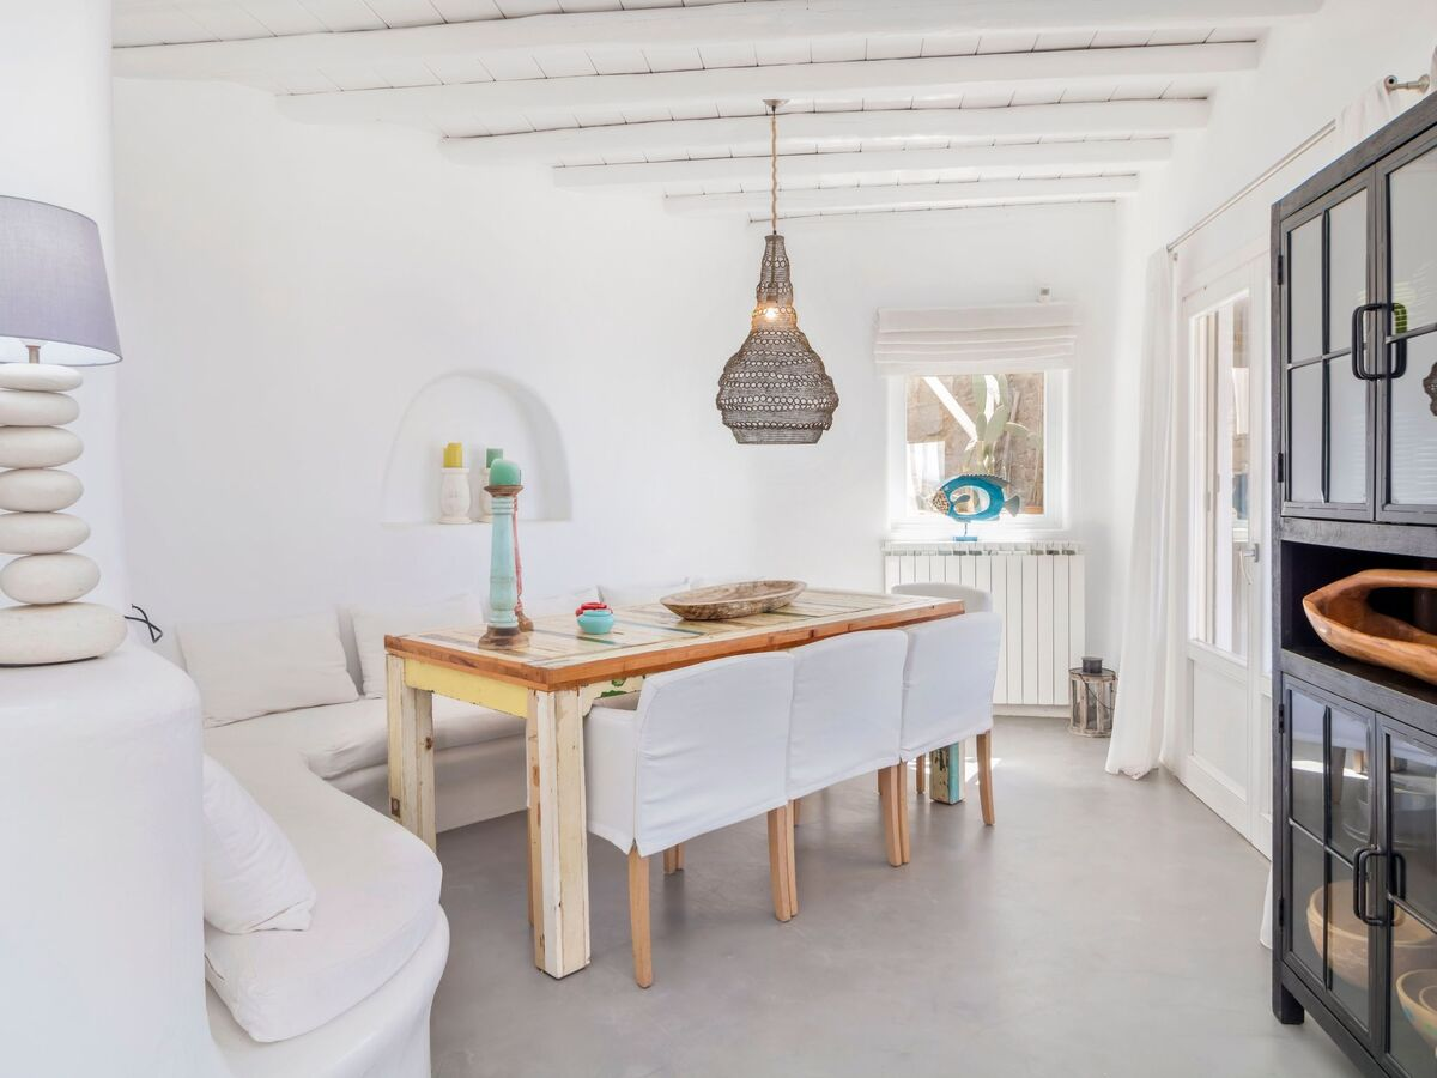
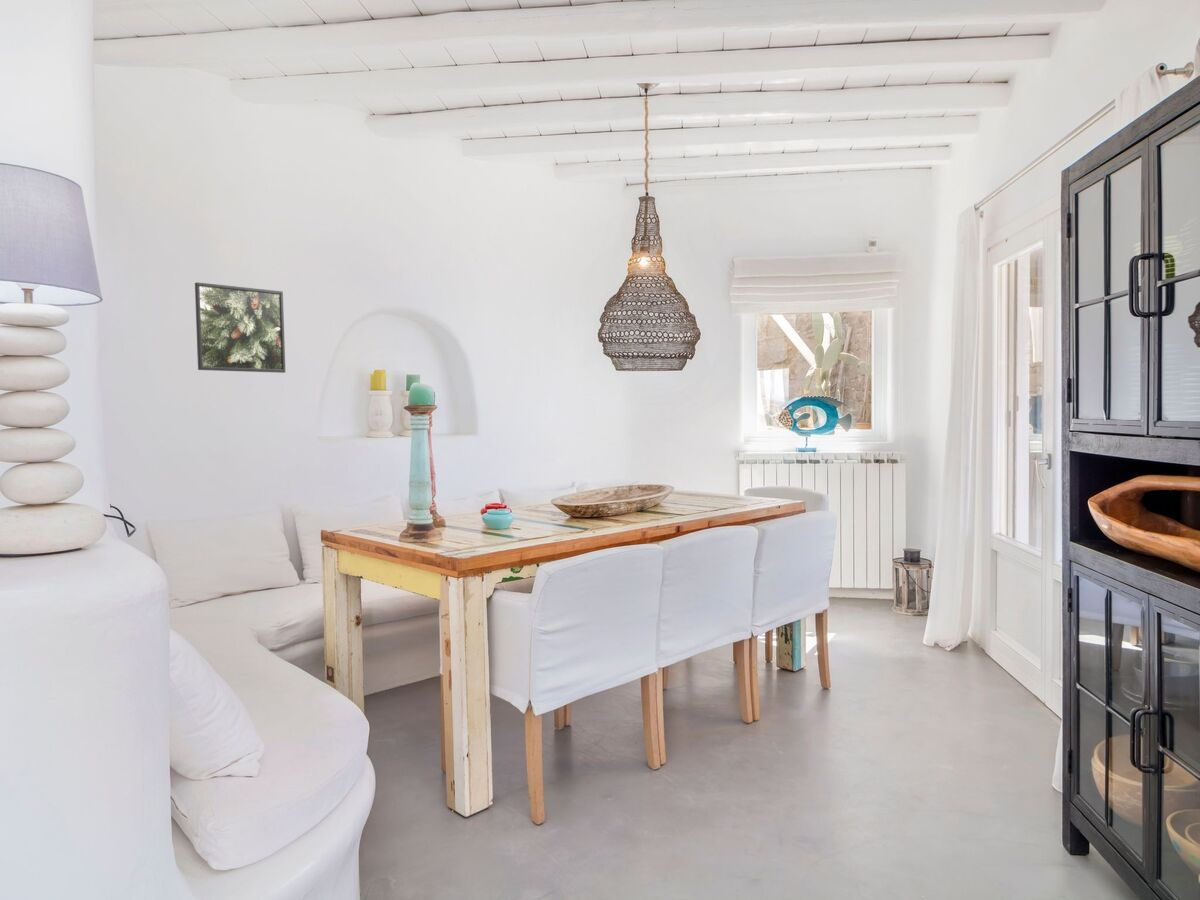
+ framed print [194,281,286,374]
